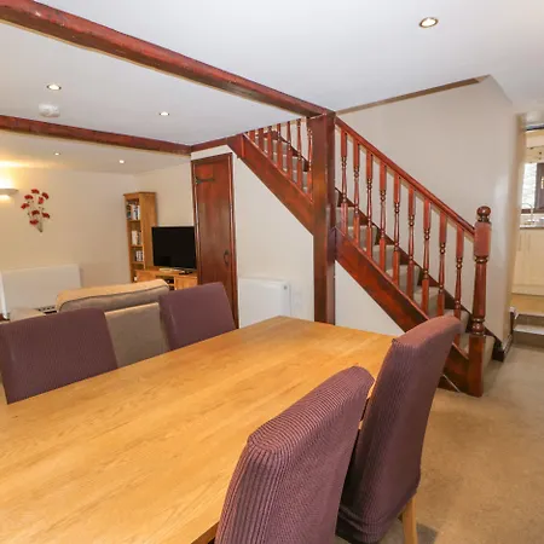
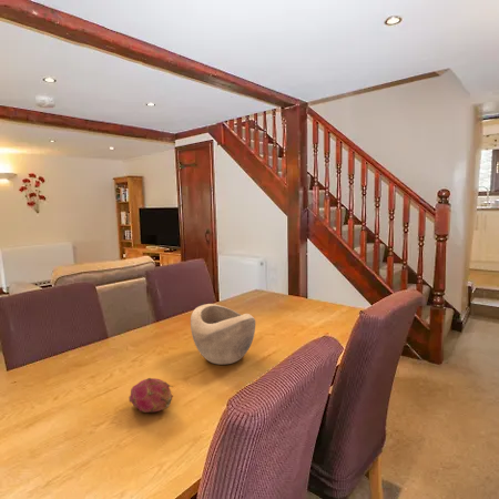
+ decorative bowl [190,303,256,366]
+ fruit [128,377,174,414]
